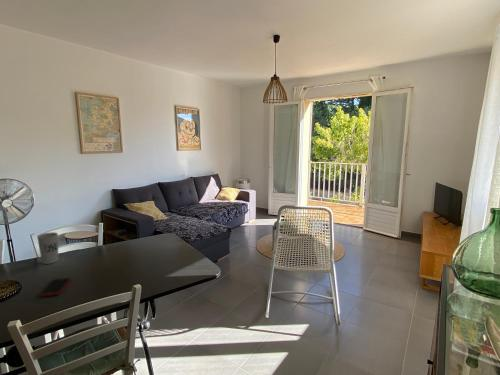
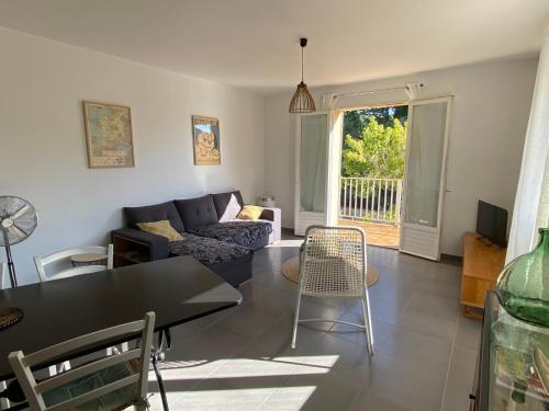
- cell phone [38,277,72,298]
- cup [36,231,60,265]
